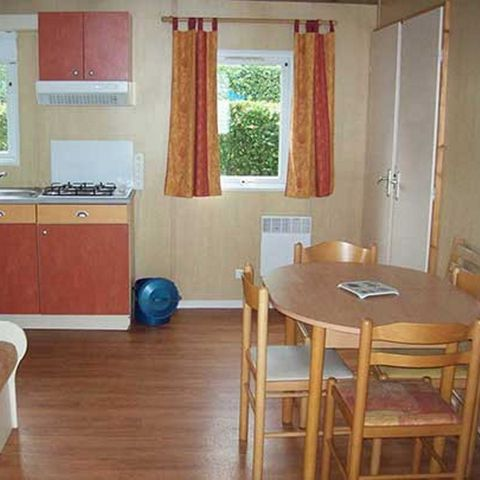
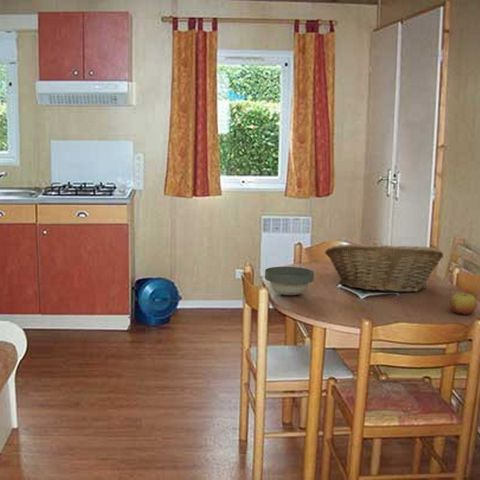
+ fruit basket [324,242,444,293]
+ apple [449,292,478,316]
+ bowl [264,266,315,296]
